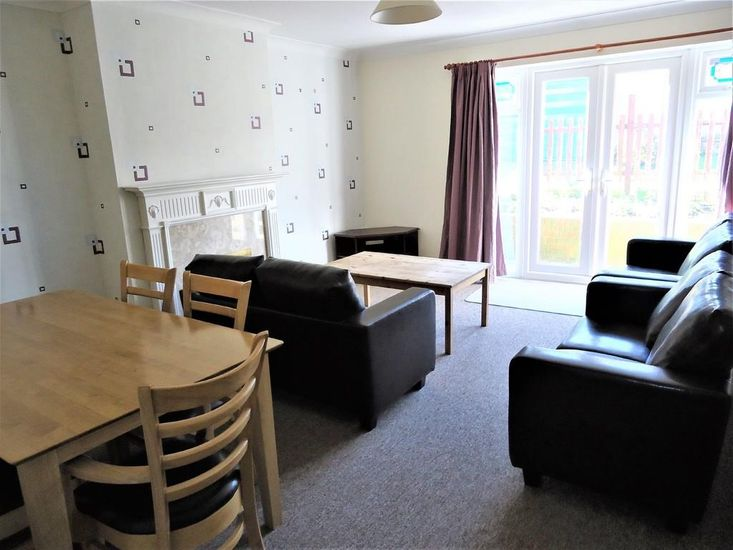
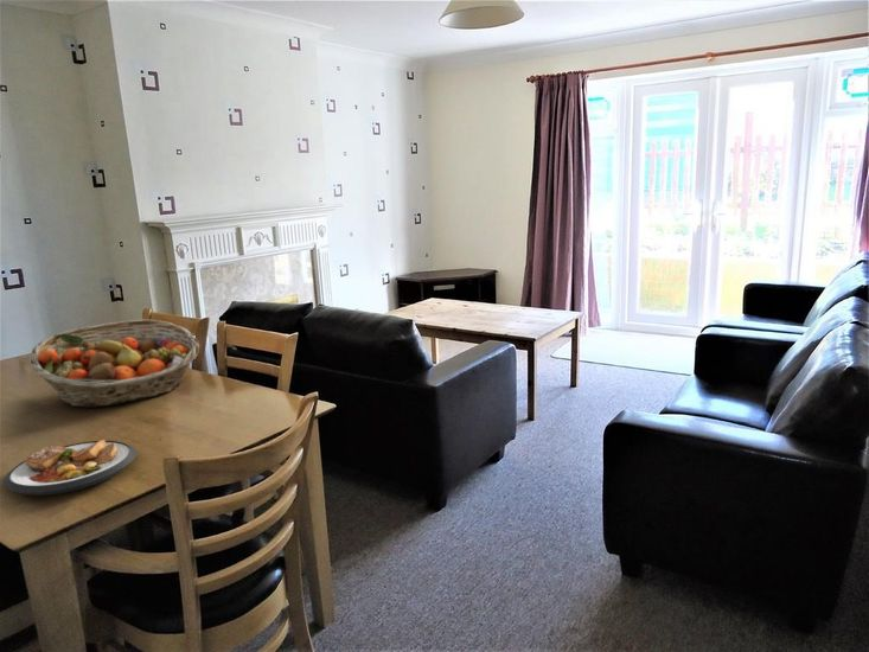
+ plate [1,437,138,497]
+ fruit basket [28,319,200,409]
